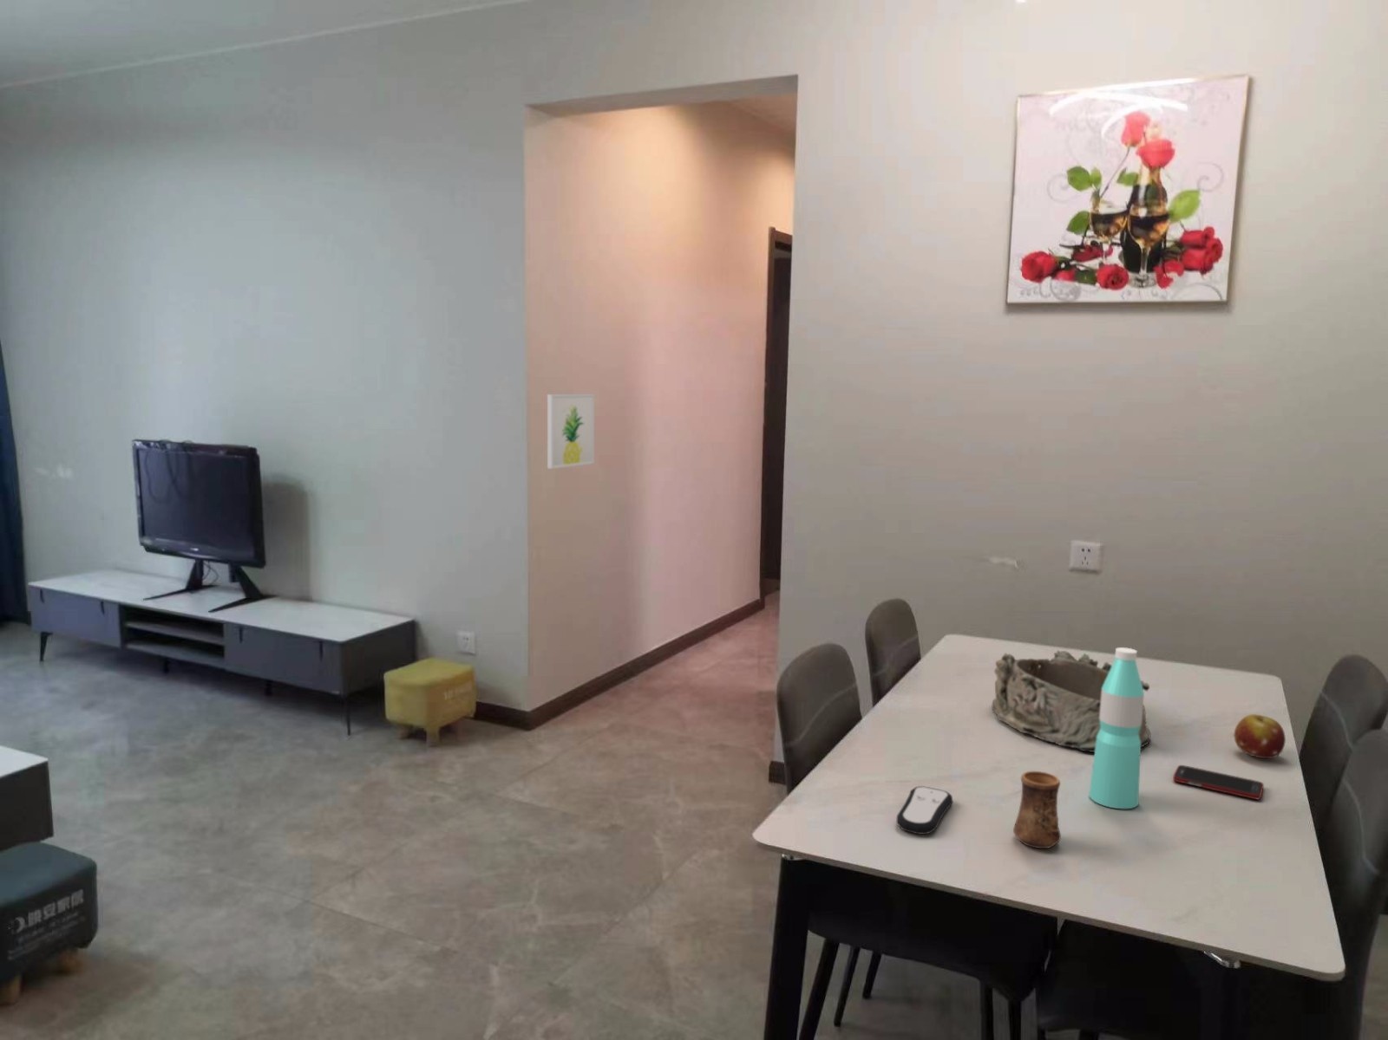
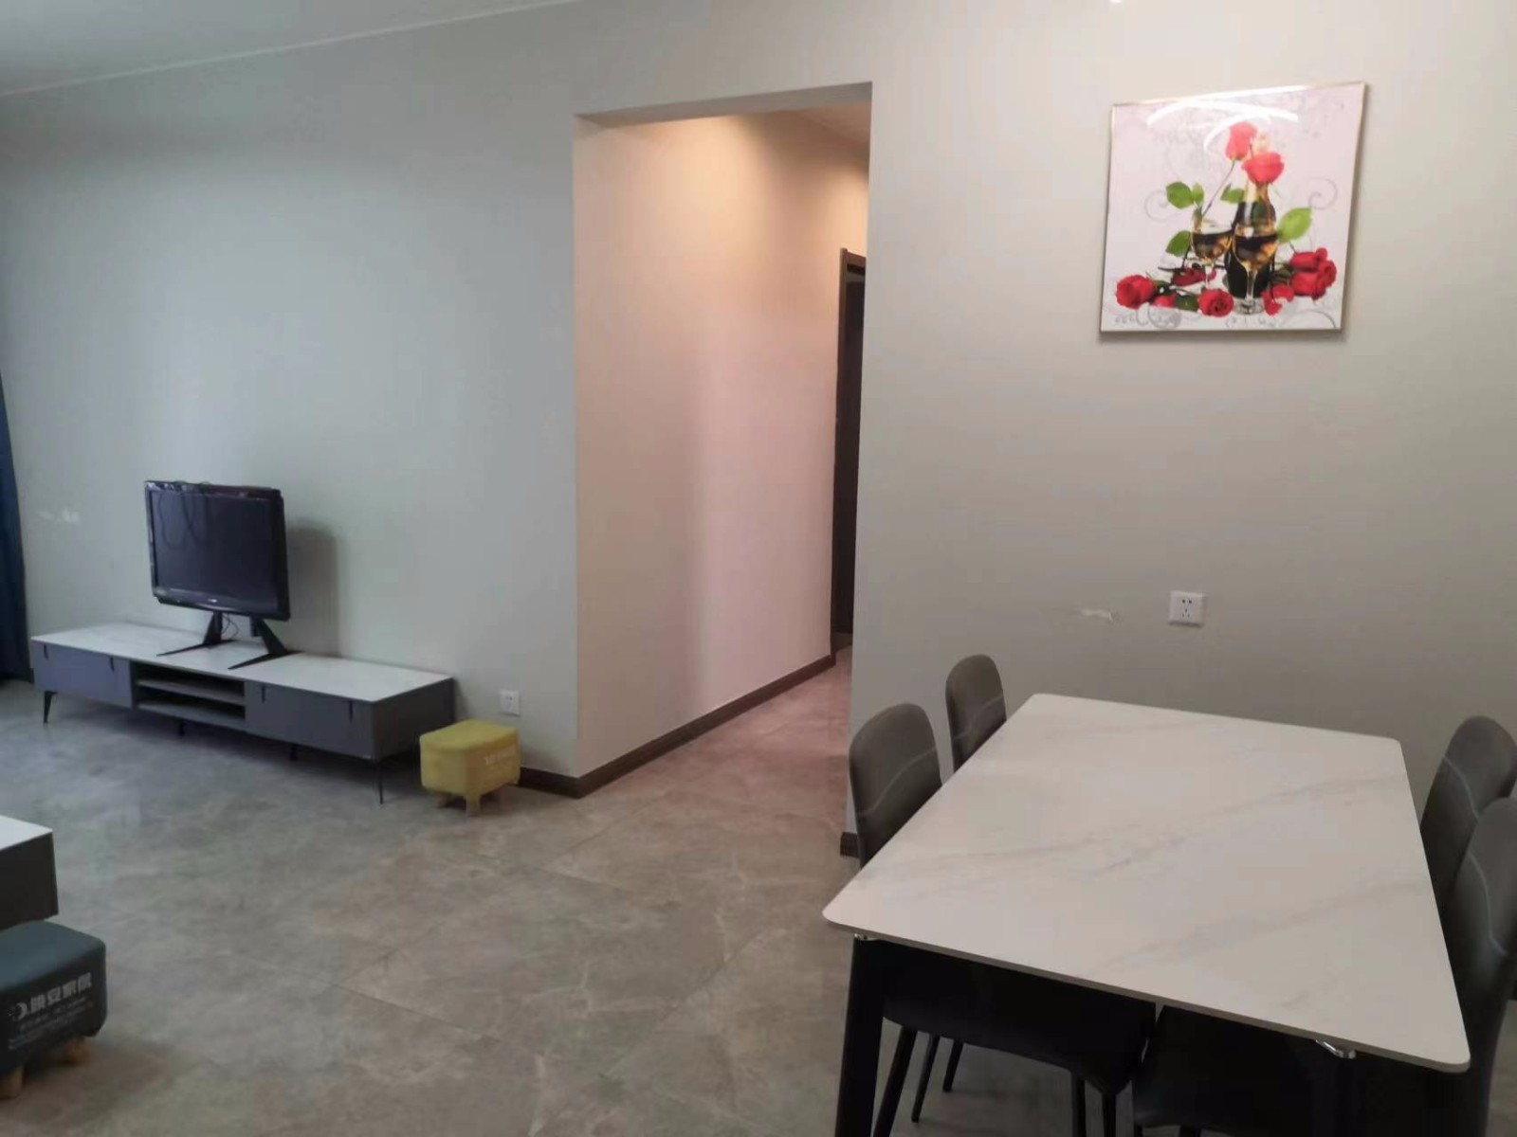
- remote control [895,785,953,836]
- fruit [1233,713,1286,759]
- wall art [546,393,596,470]
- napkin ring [990,649,1151,753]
- cup [1012,770,1062,849]
- cell phone [1172,765,1265,800]
- water bottle [1087,647,1145,809]
